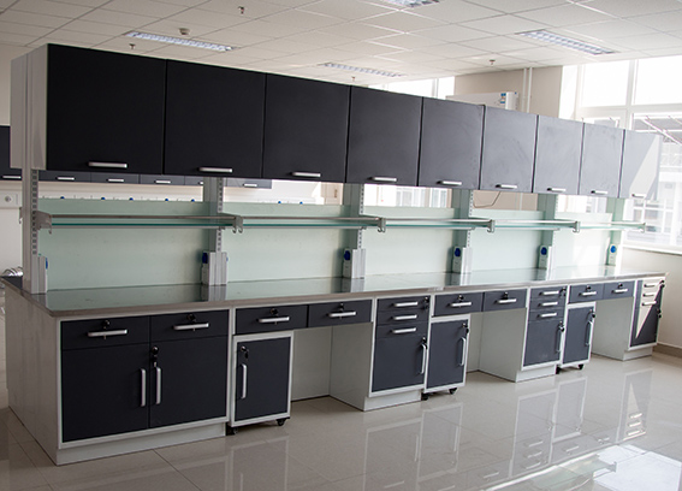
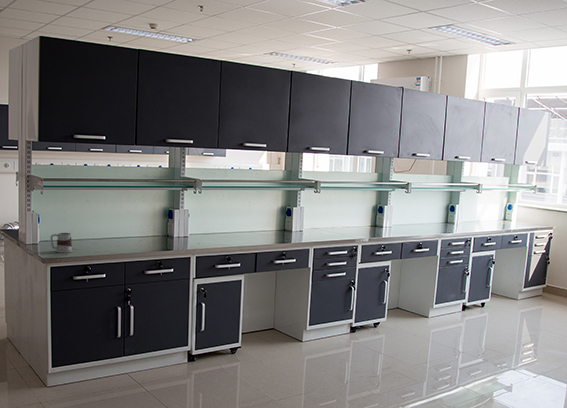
+ mug [50,232,73,254]
